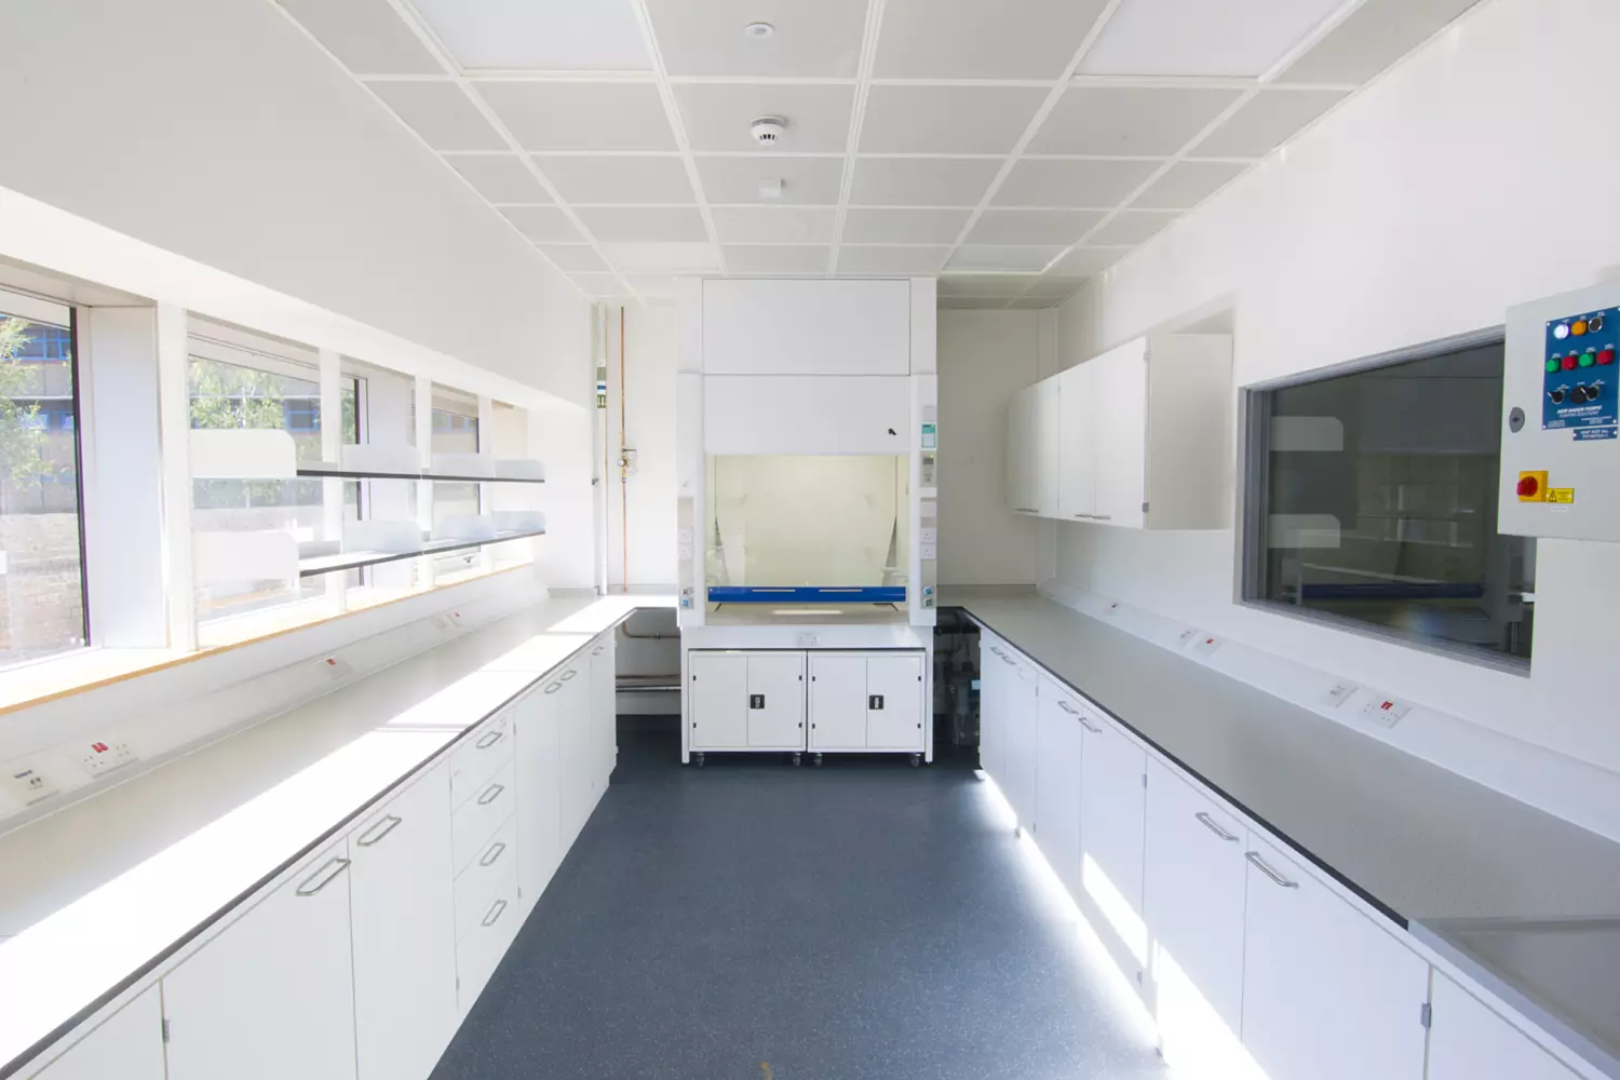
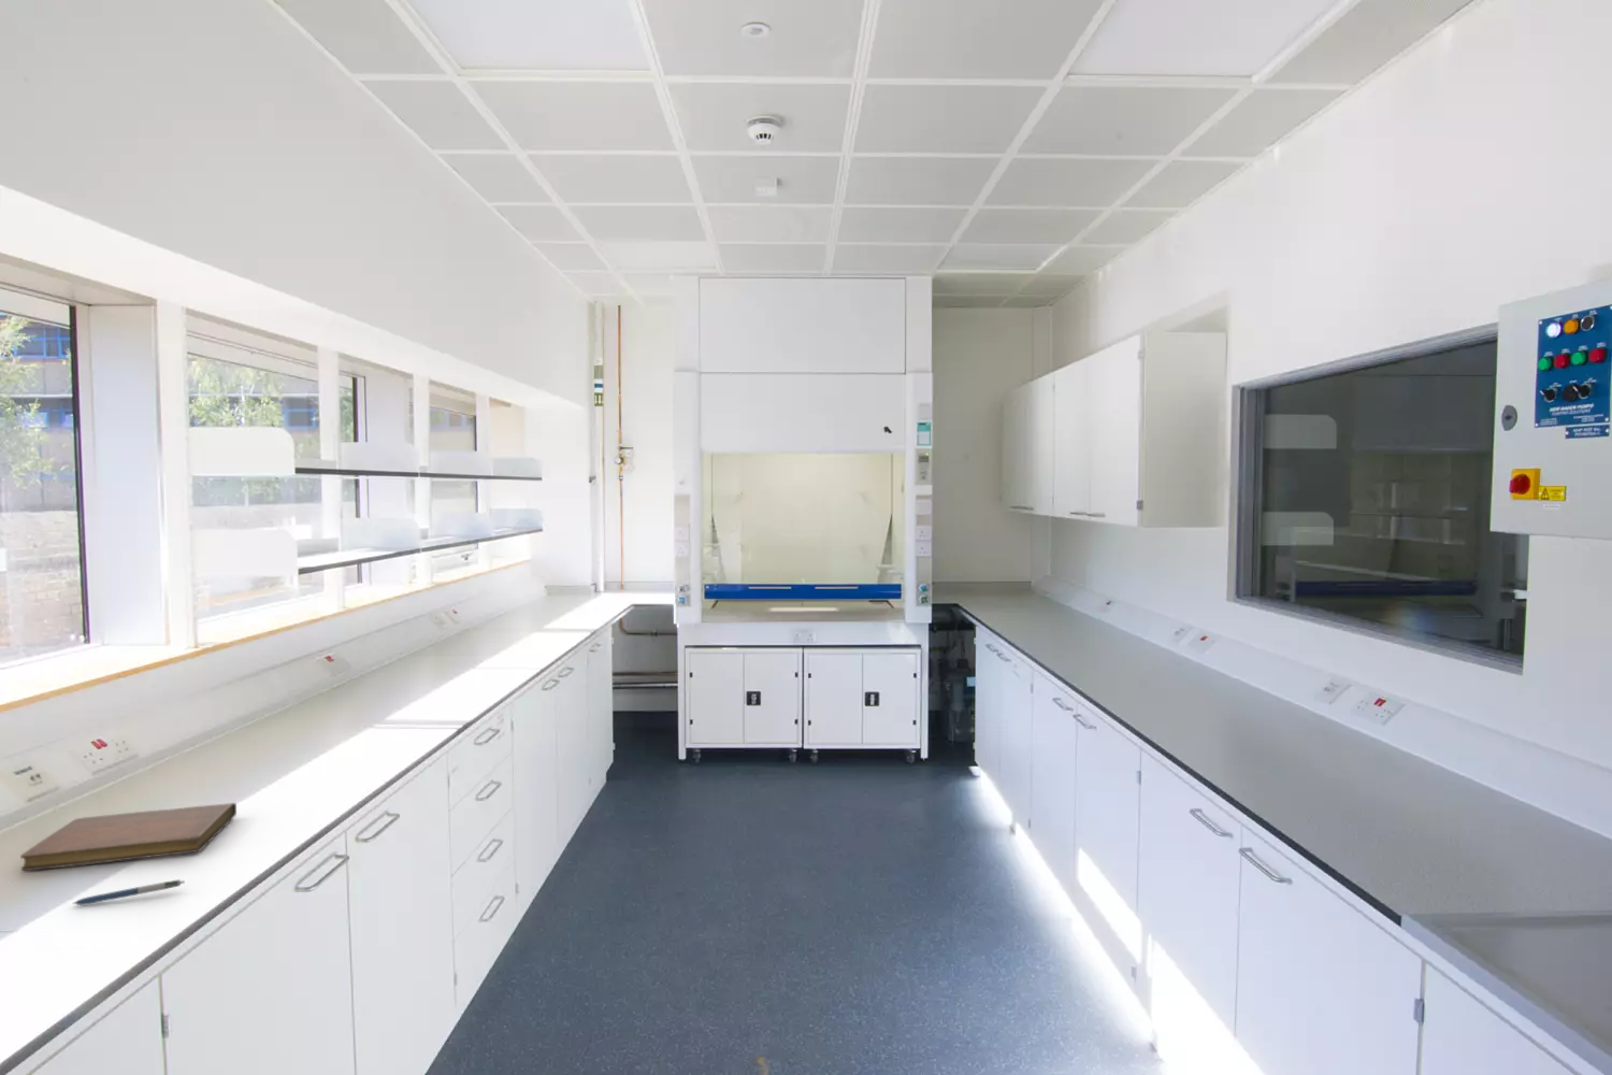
+ notebook [19,801,237,872]
+ pen [72,878,186,906]
